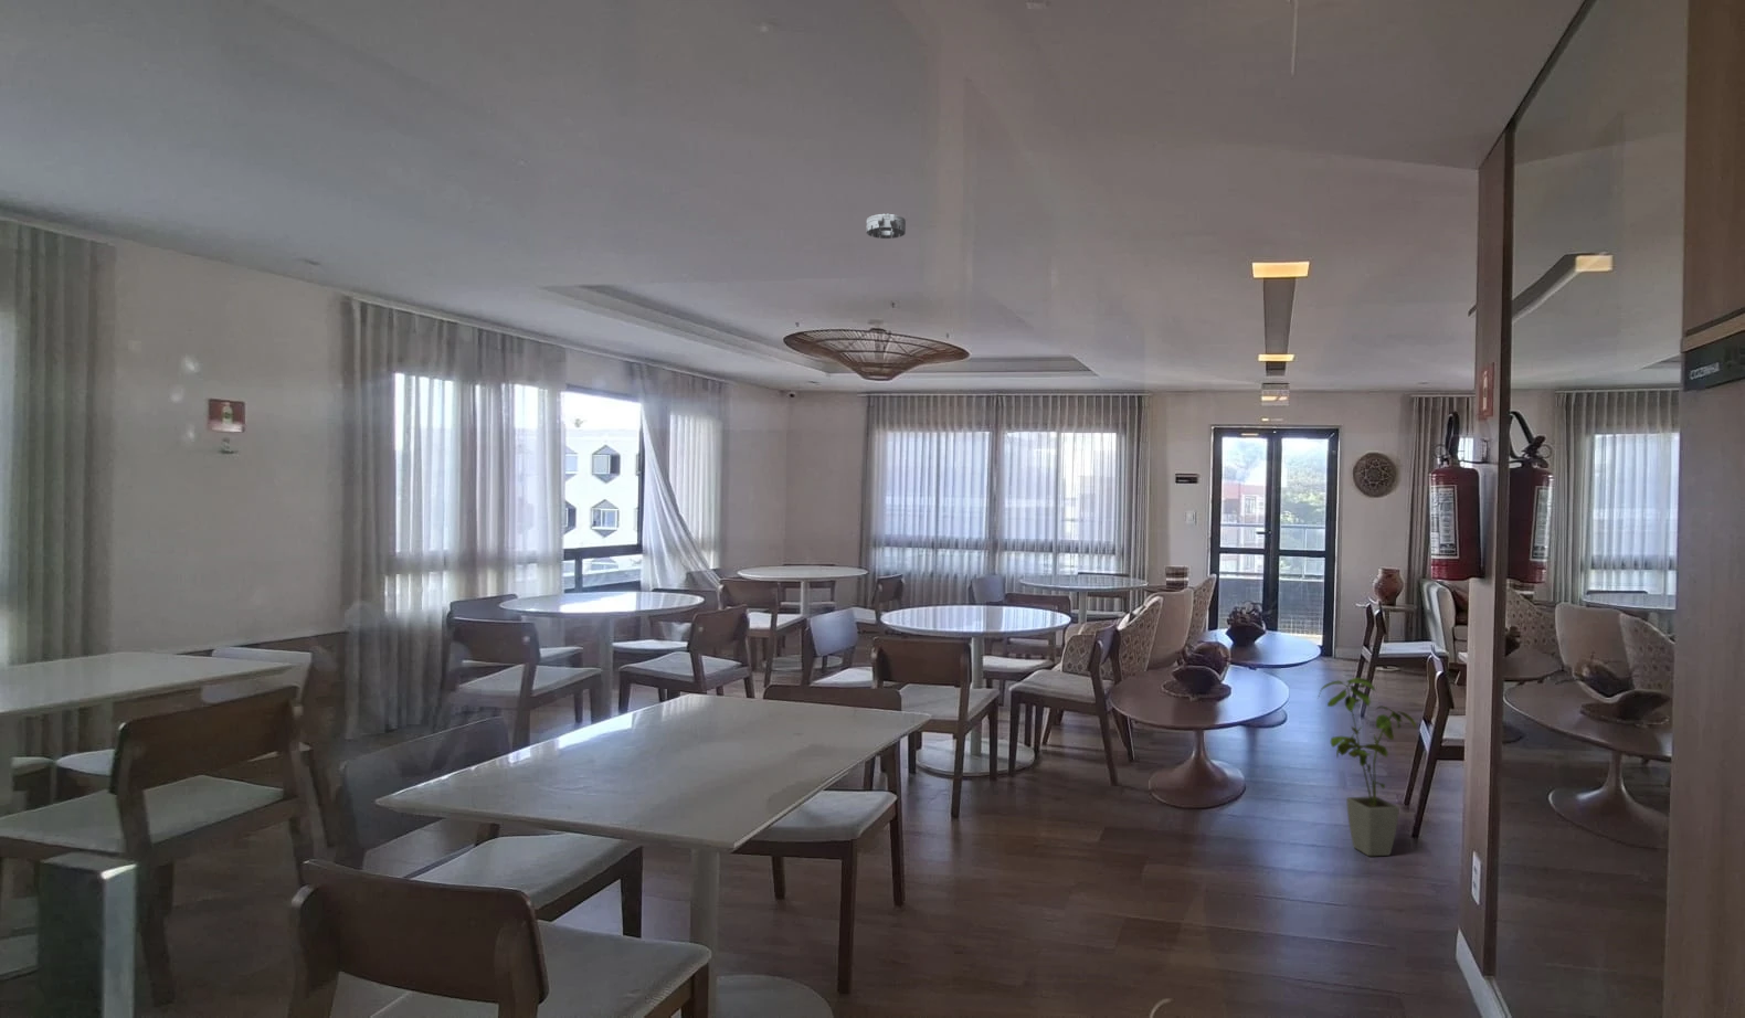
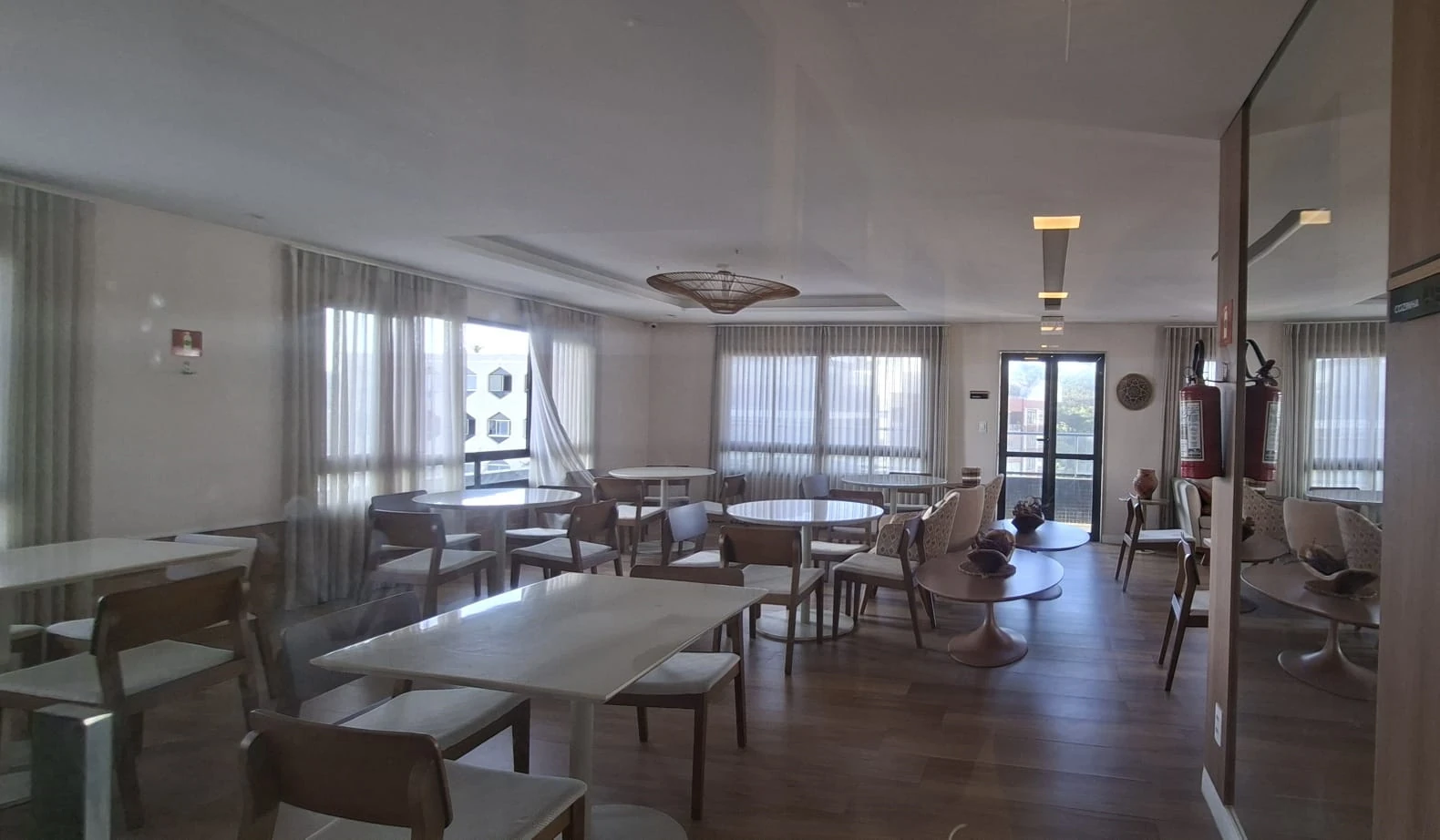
- house plant [1316,676,1417,857]
- smoke detector [866,213,906,240]
